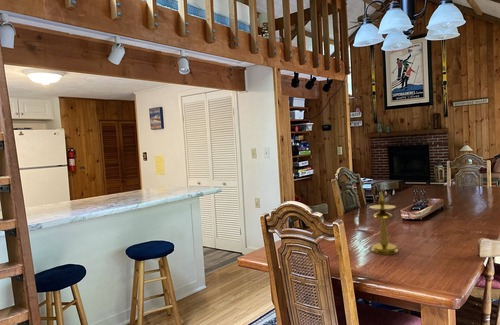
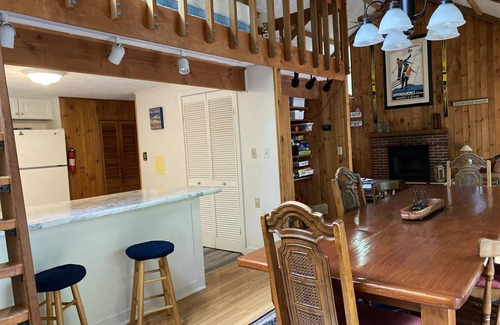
- candlestick [368,189,399,256]
